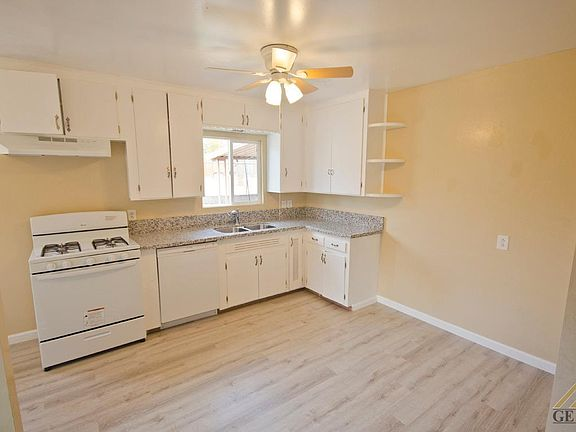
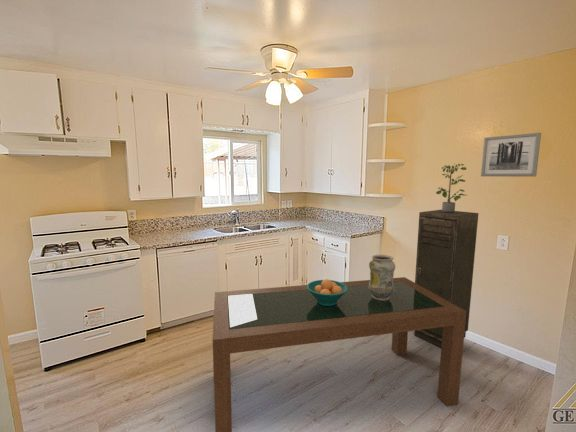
+ vase [368,254,396,301]
+ potted plant [435,162,469,213]
+ wall art [480,132,542,178]
+ fruit bowl [306,278,348,306]
+ storage cabinet [413,209,479,348]
+ dining table [212,276,466,432]
